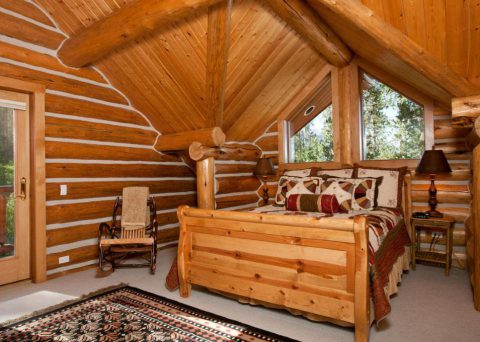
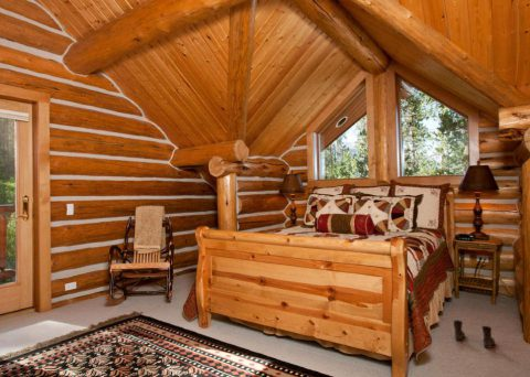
+ boots [453,320,496,348]
